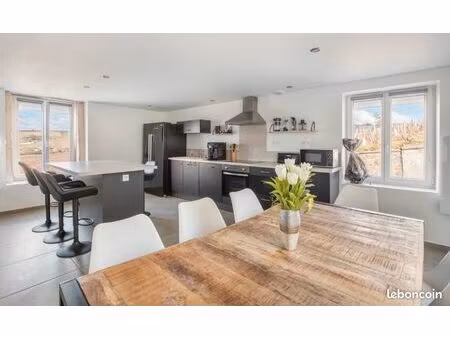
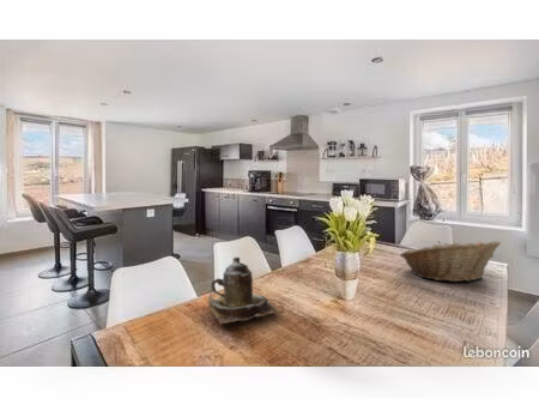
+ fruit basket [399,240,502,283]
+ teapot [207,256,285,325]
